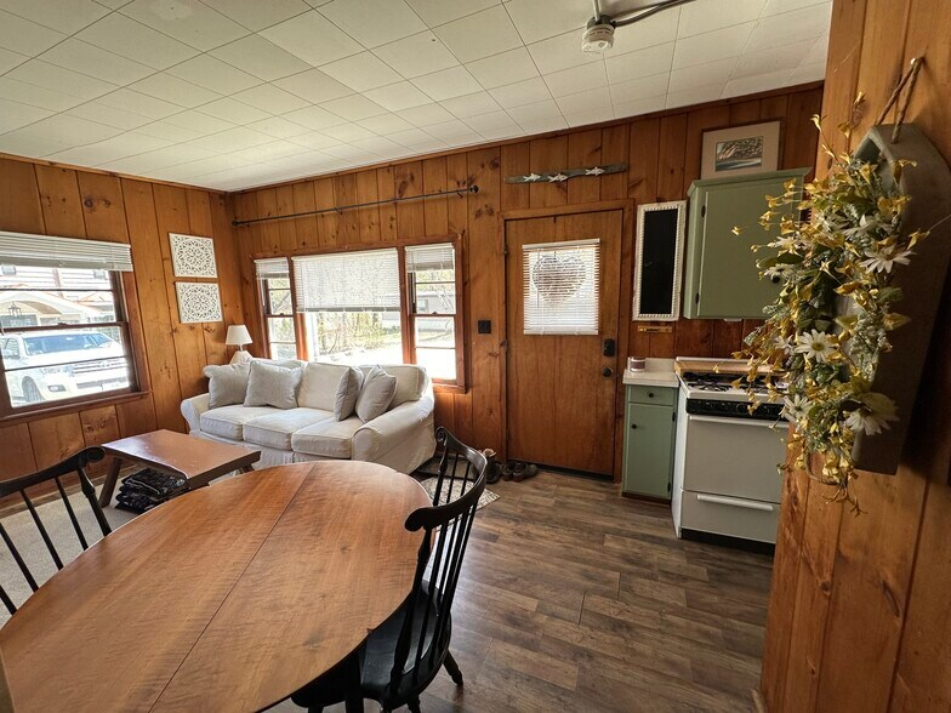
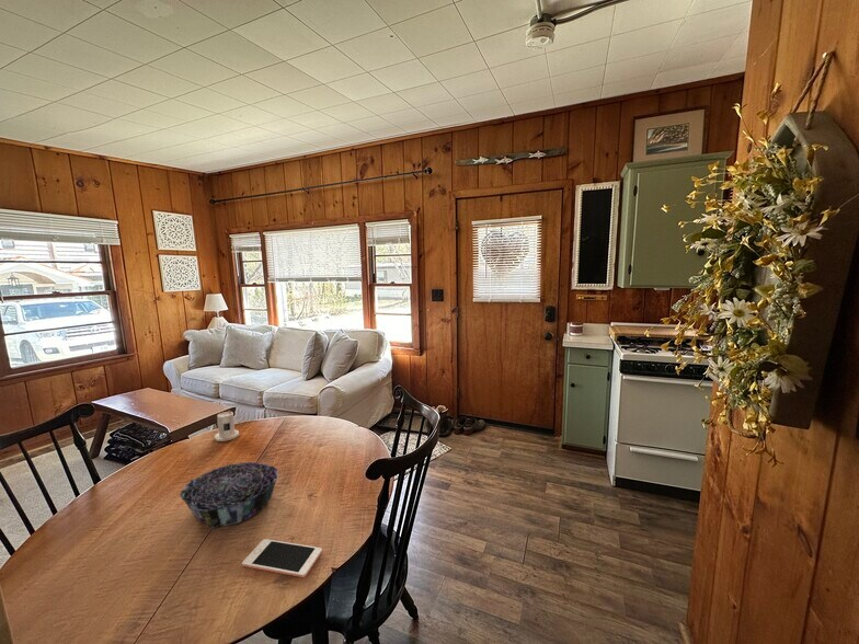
+ cell phone [241,538,323,578]
+ decorative bowl [179,461,279,529]
+ candle [214,409,240,442]
